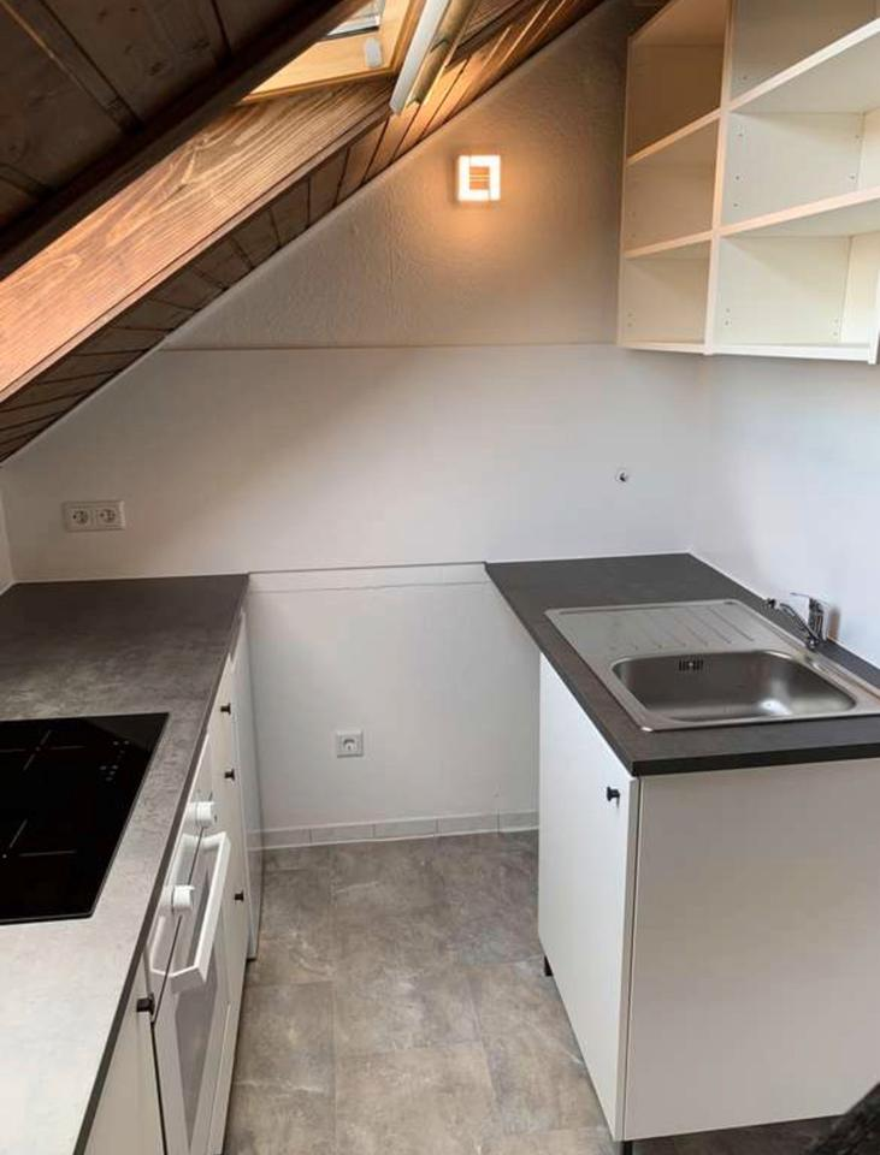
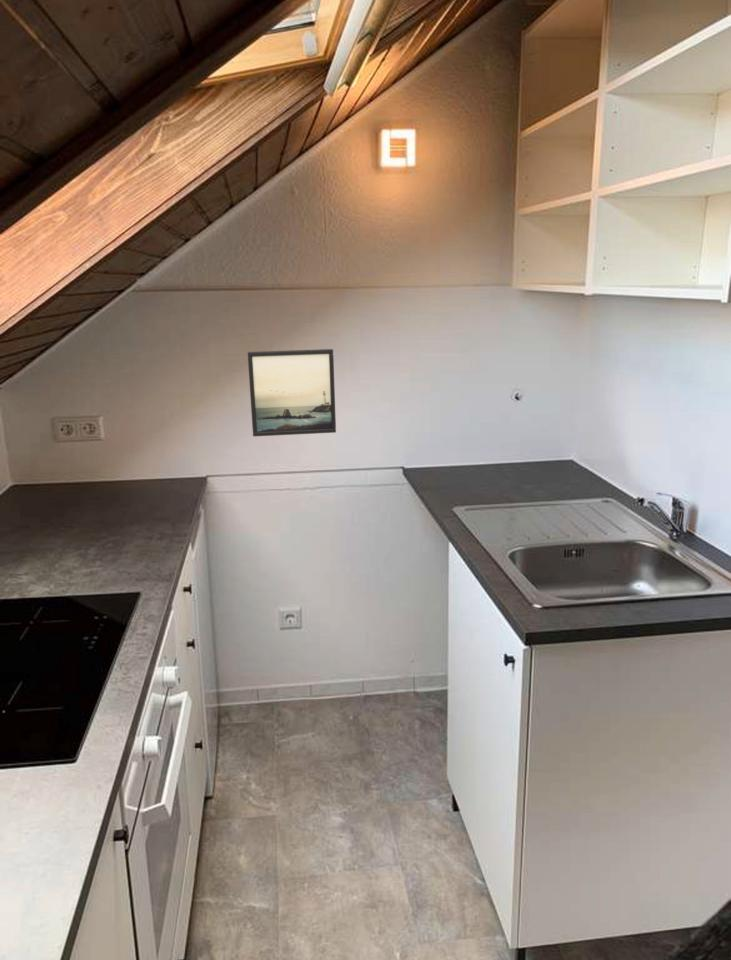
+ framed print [247,348,337,437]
